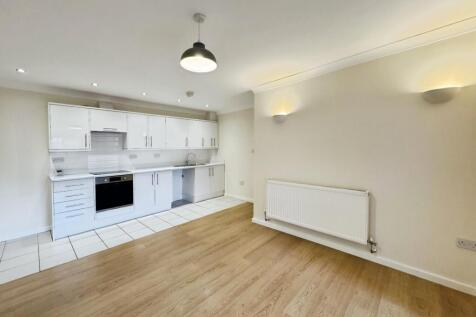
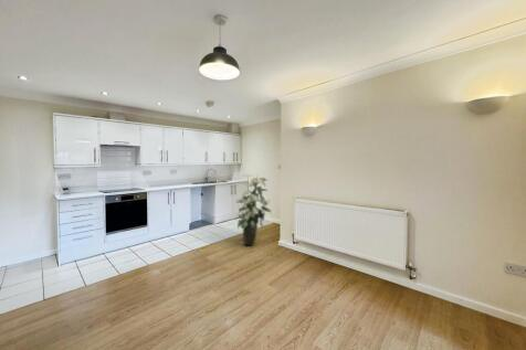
+ indoor plant [234,173,273,246]
